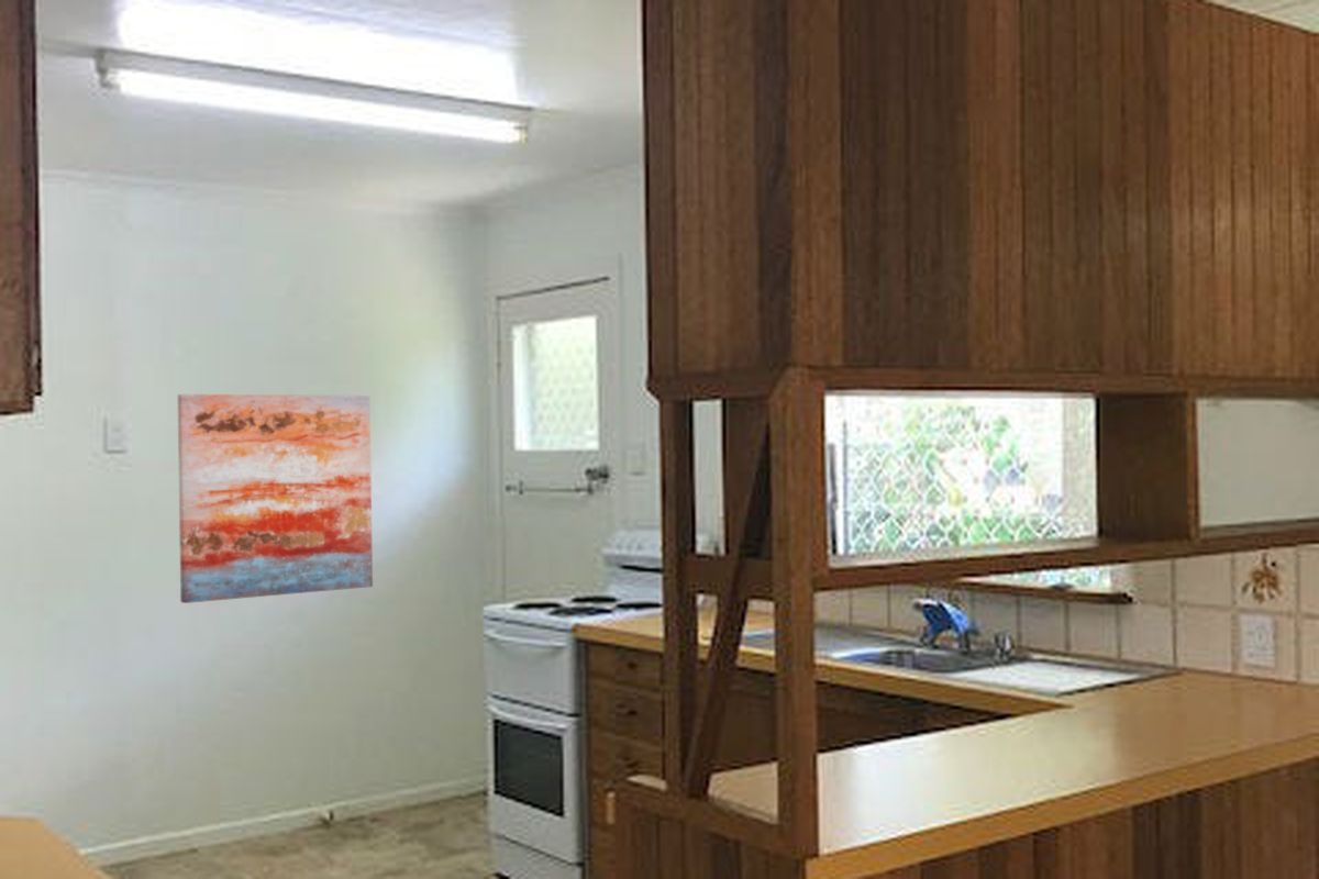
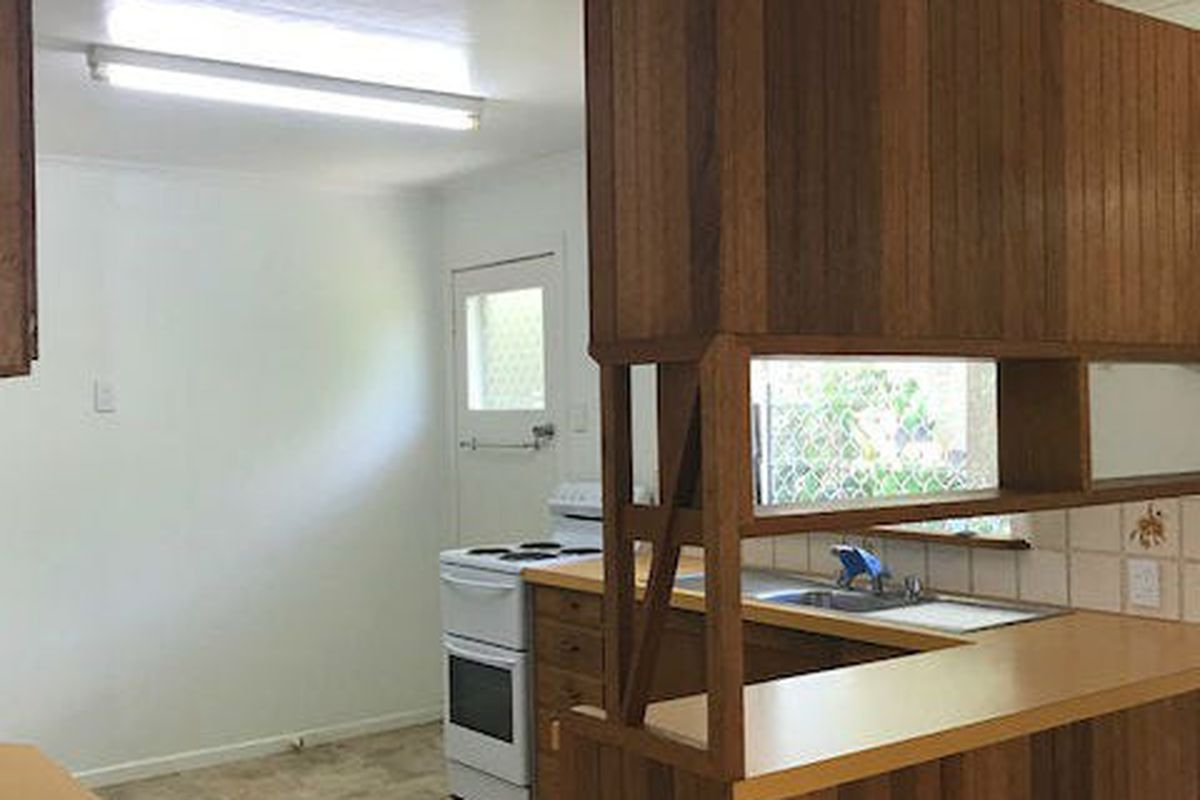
- wall art [177,393,374,604]
